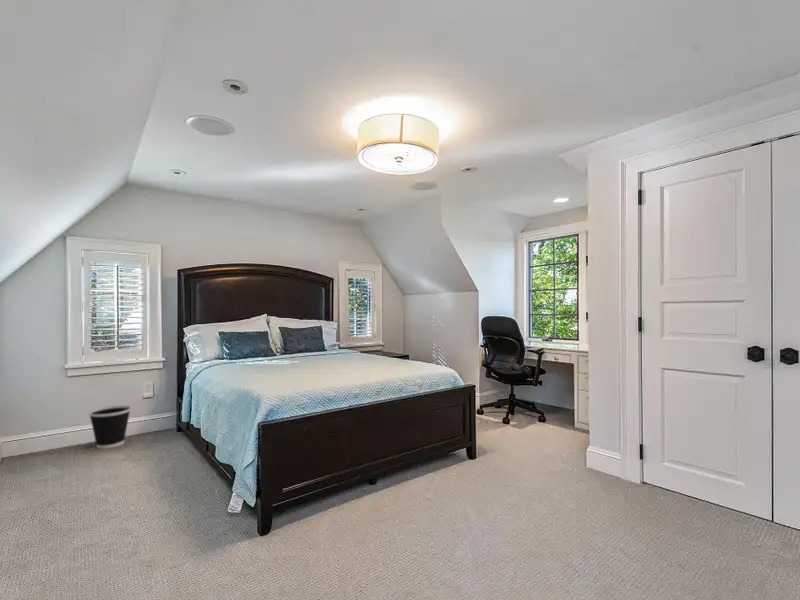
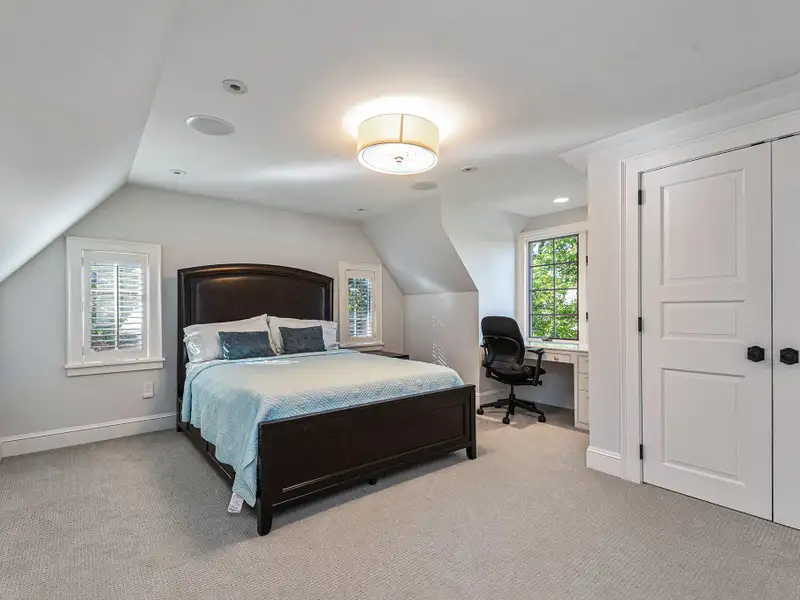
- wastebasket [88,405,132,449]
